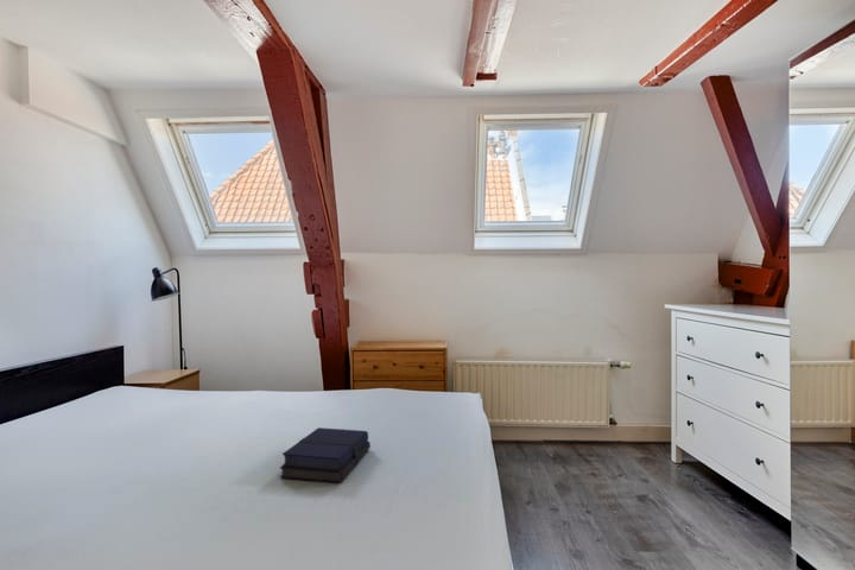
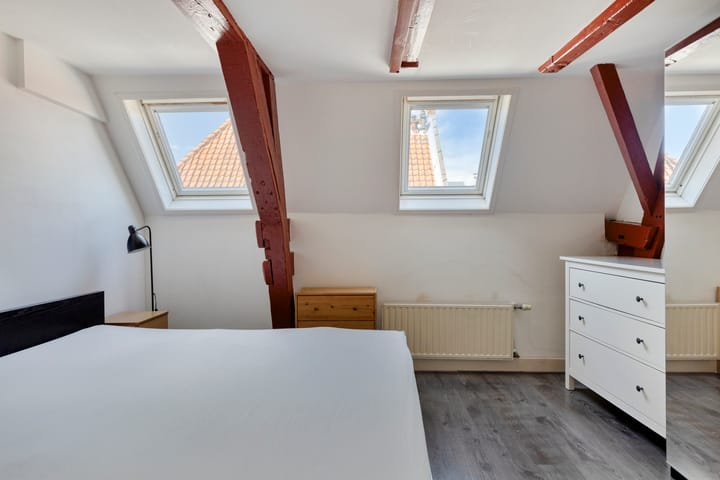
- book [278,426,372,483]
